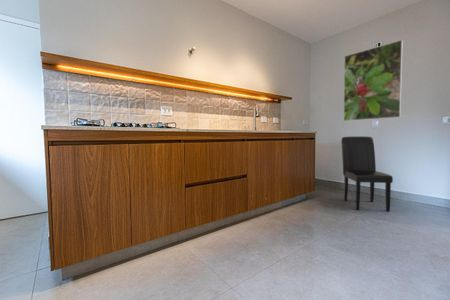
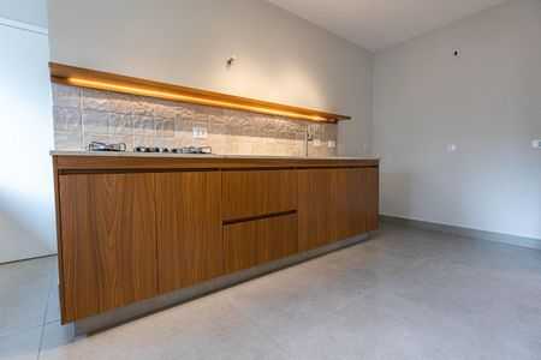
- chair [340,136,394,212]
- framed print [343,39,404,122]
